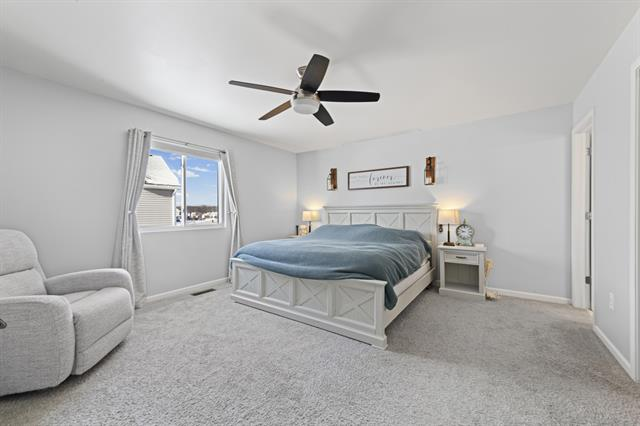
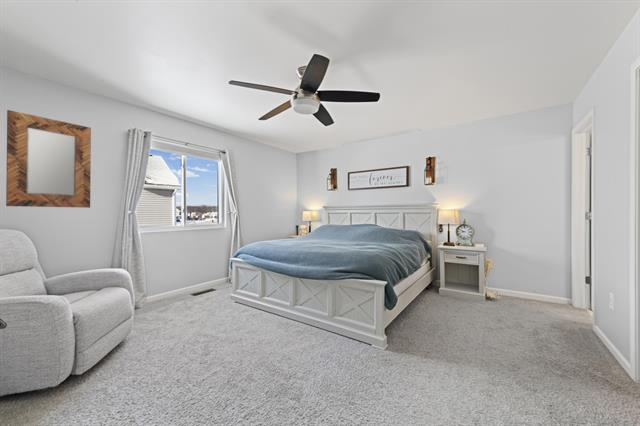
+ home mirror [5,109,92,209]
